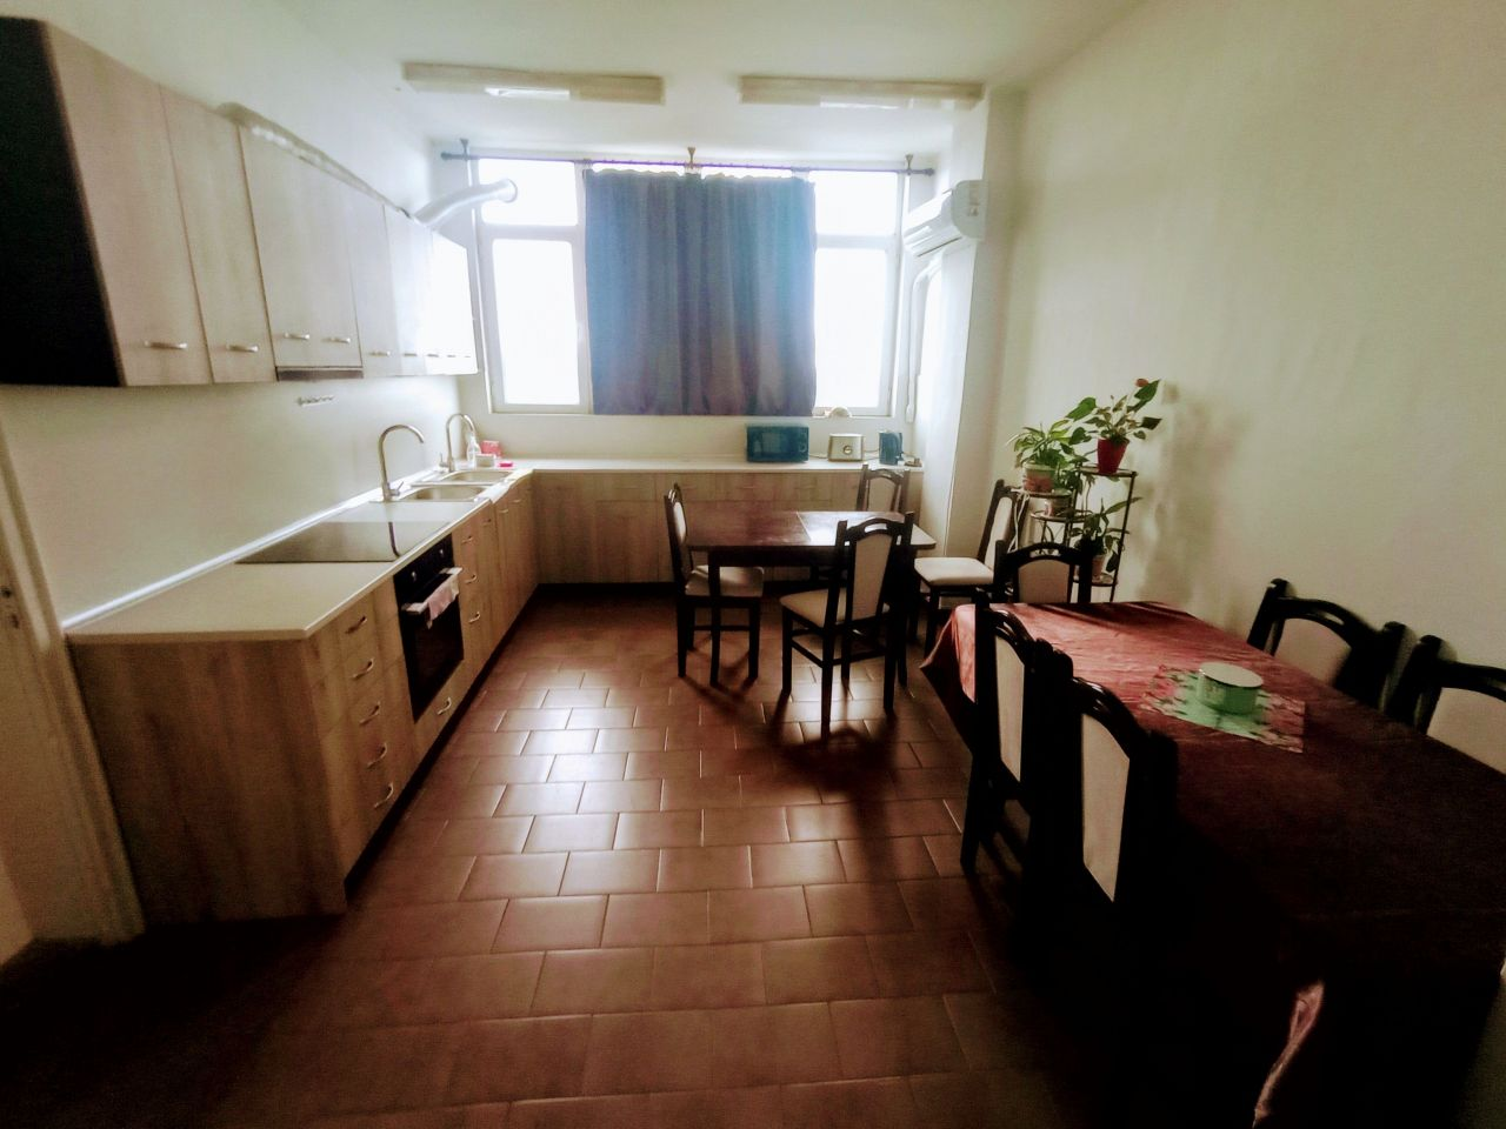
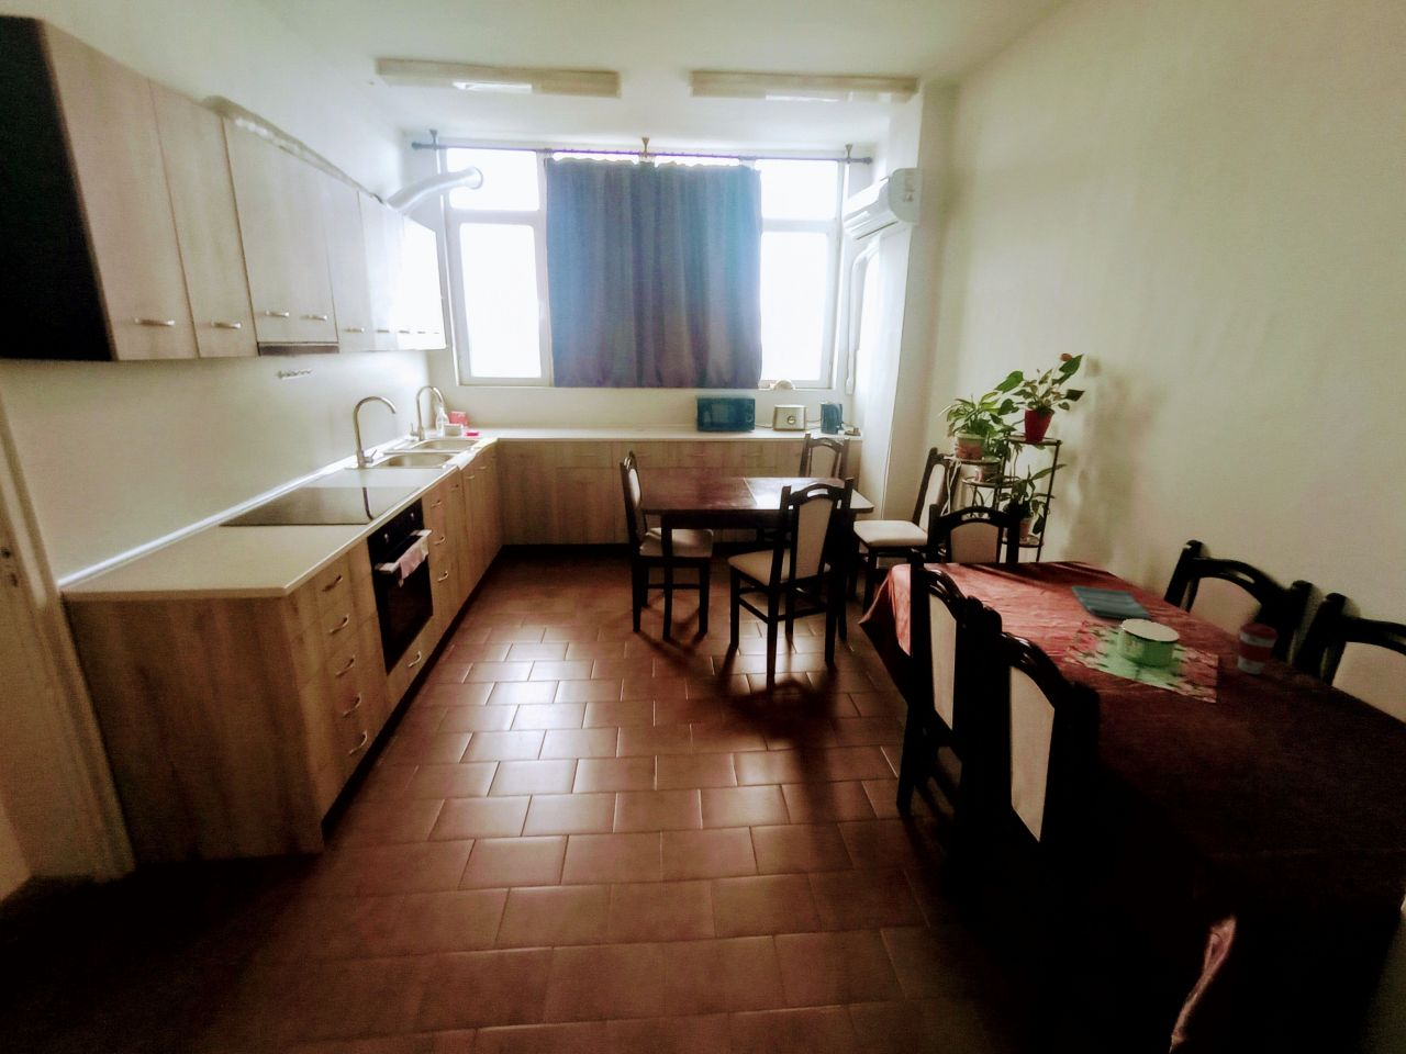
+ coffee cup [1237,621,1280,675]
+ dish towel [1069,586,1152,622]
